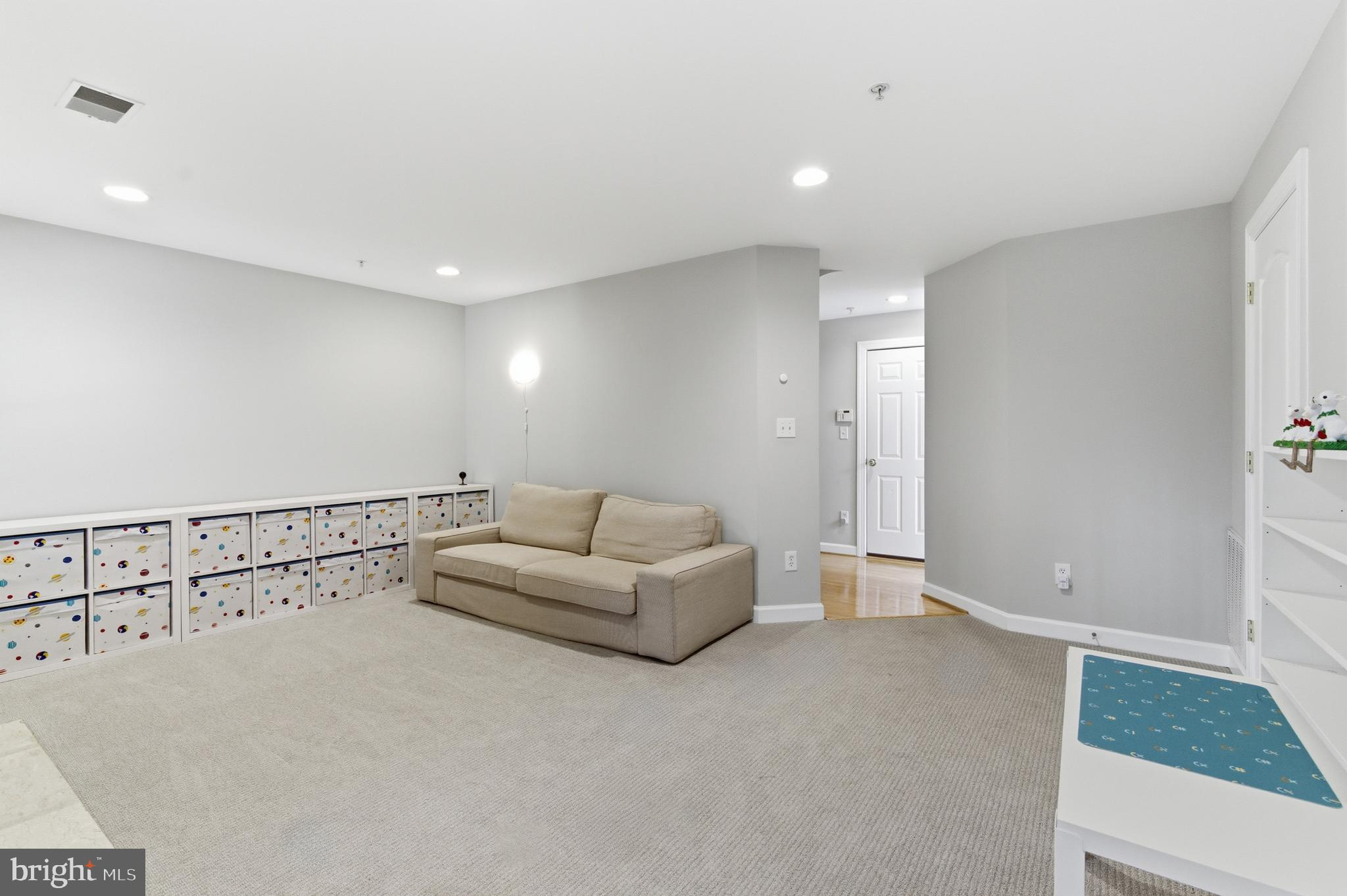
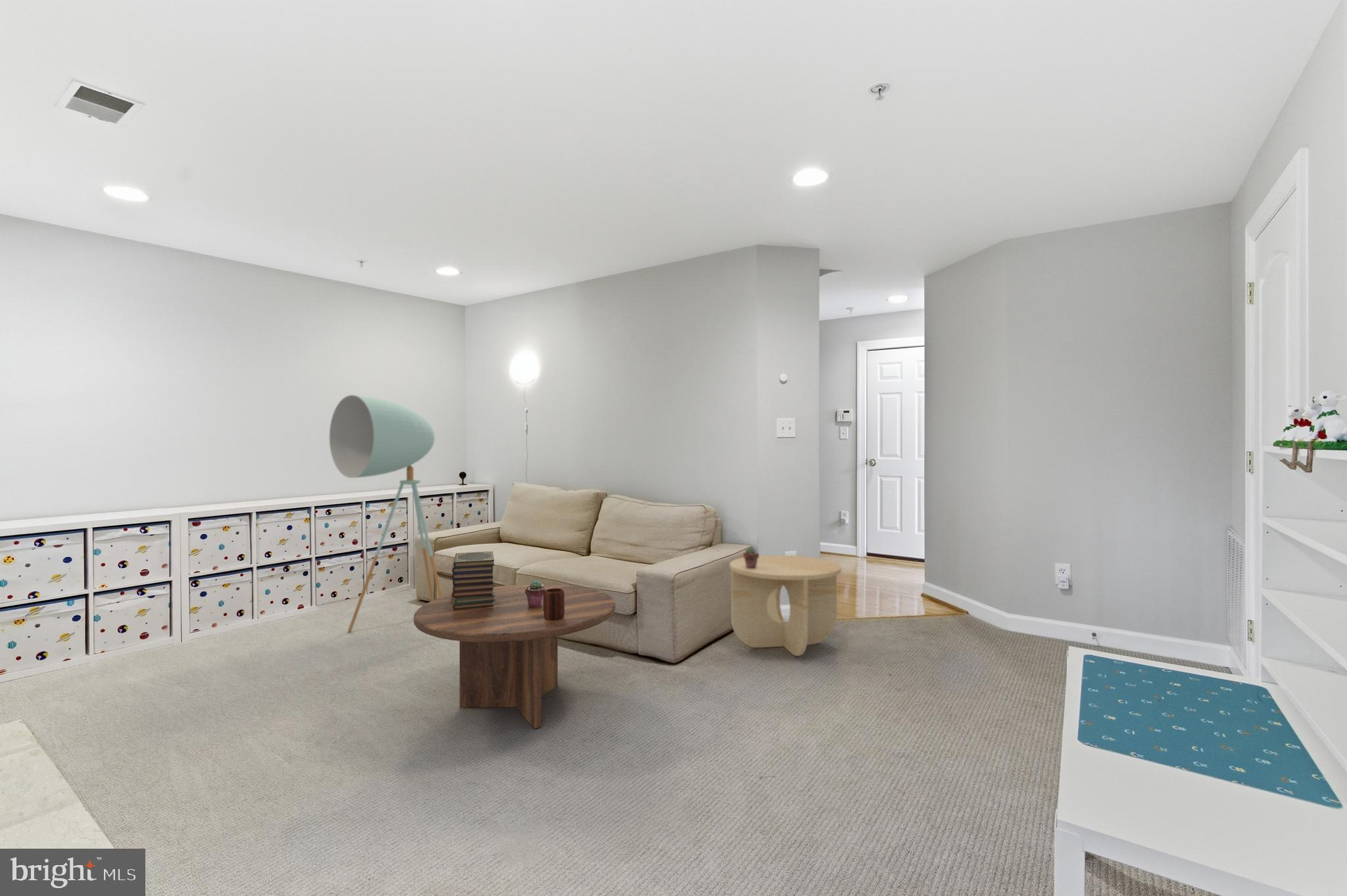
+ coffee table [413,584,616,729]
+ side table [729,554,842,657]
+ book stack [451,551,495,610]
+ potted succulent [525,580,545,607]
+ potted succulent [743,546,760,569]
+ floor lamp [329,394,443,632]
+ mug [543,588,564,621]
